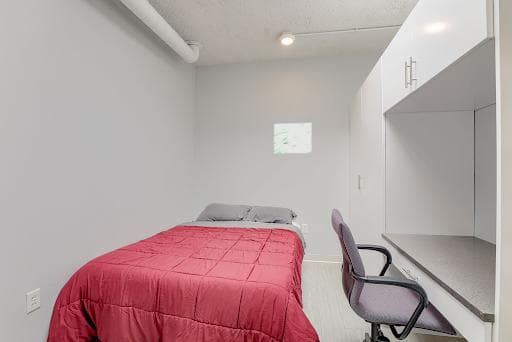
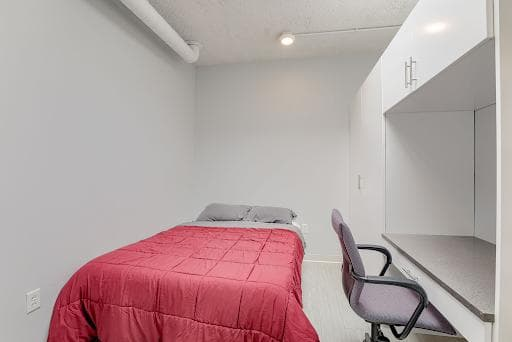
- wall art [273,122,312,154]
